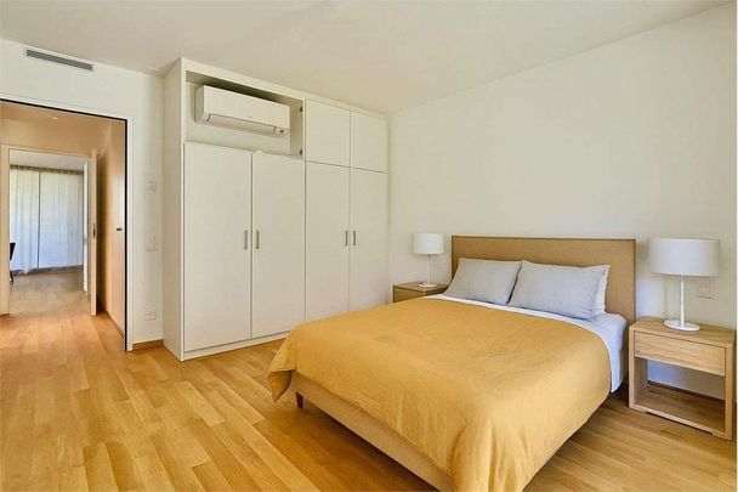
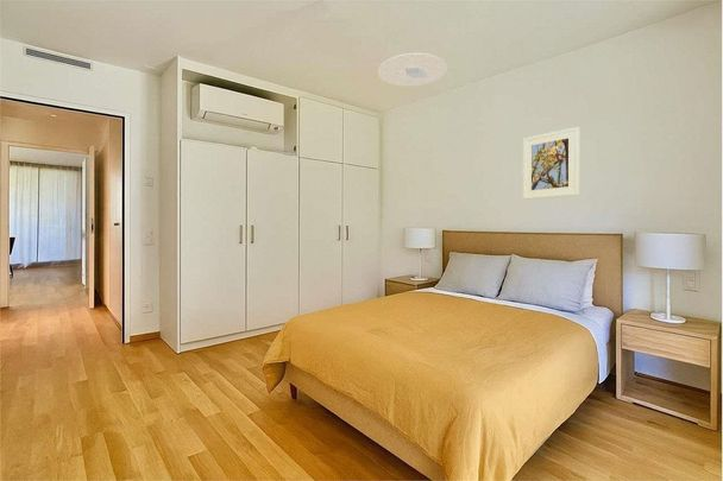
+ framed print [522,126,580,201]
+ ceiling light [377,52,448,87]
